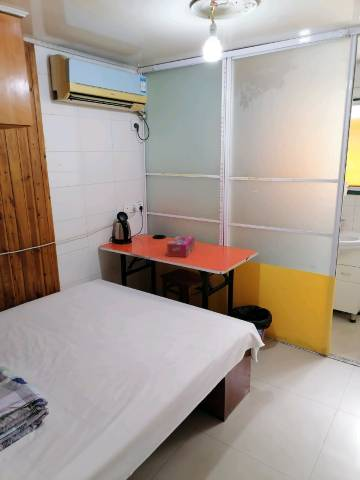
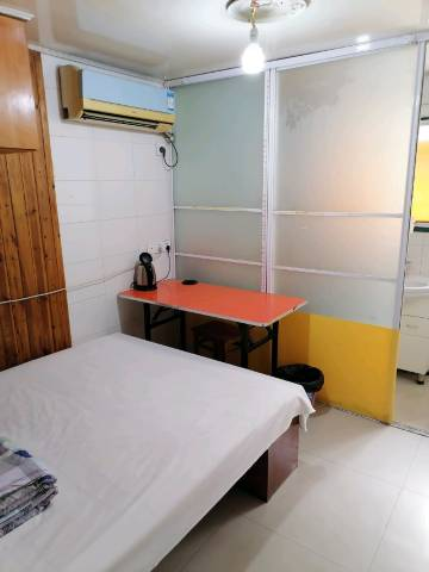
- tissue box [166,235,195,258]
